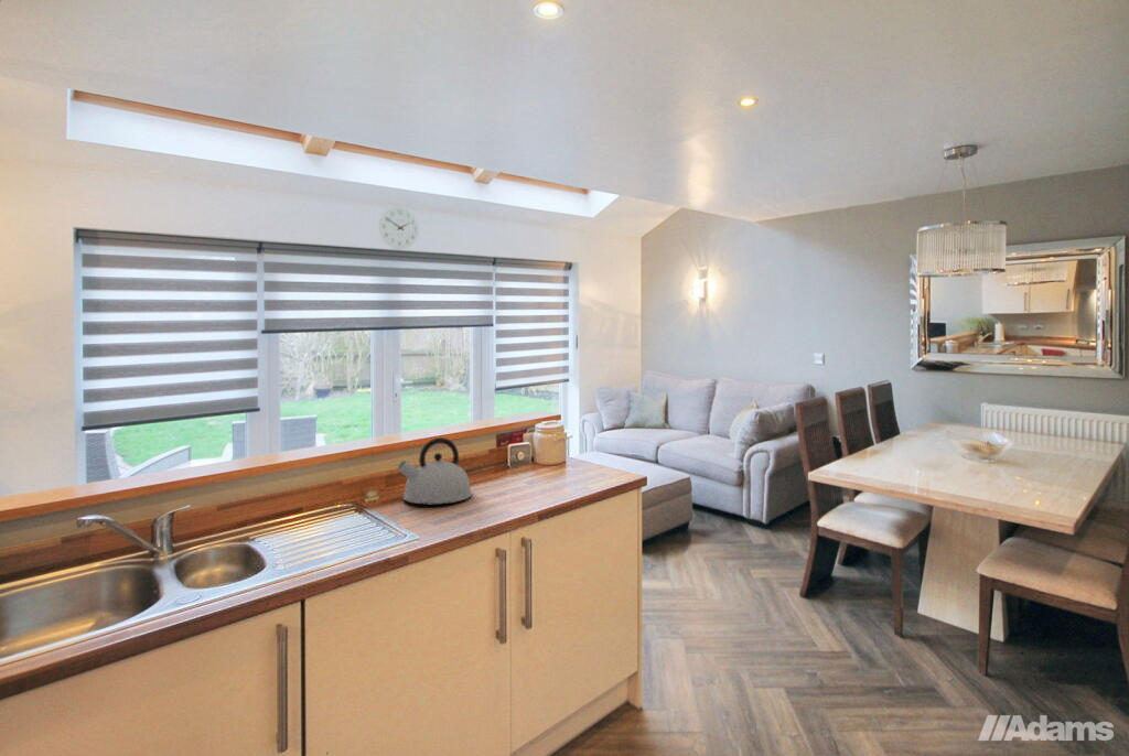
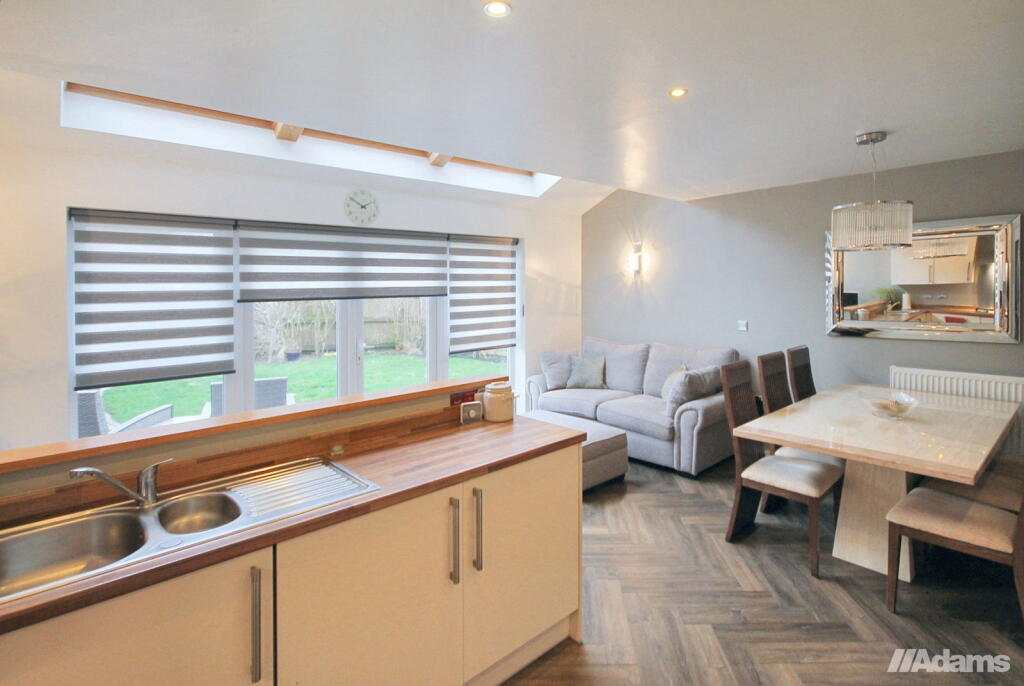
- kettle [396,436,473,505]
